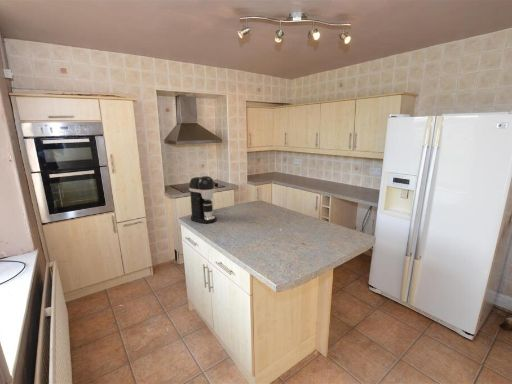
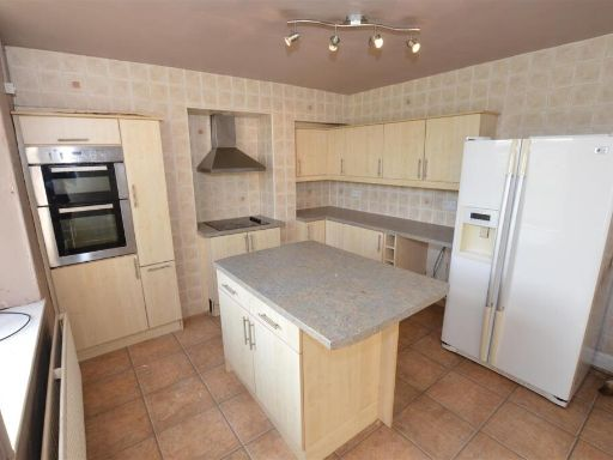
- coffee maker [188,175,217,224]
